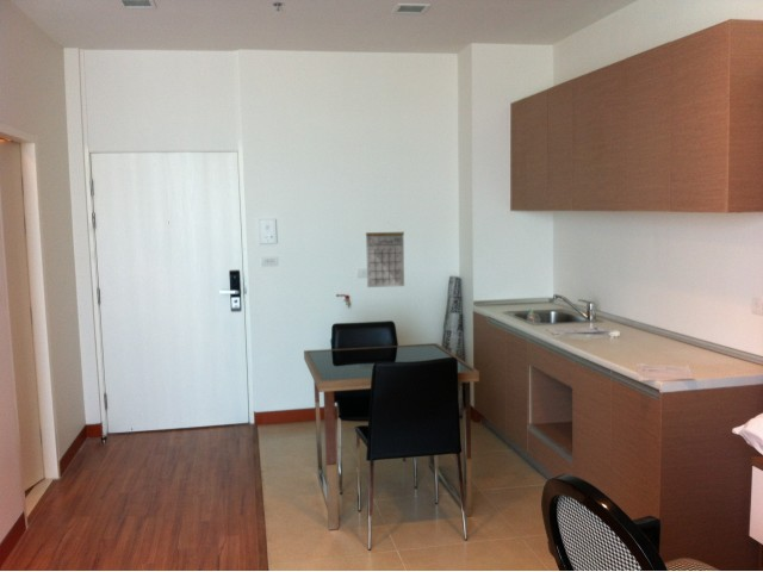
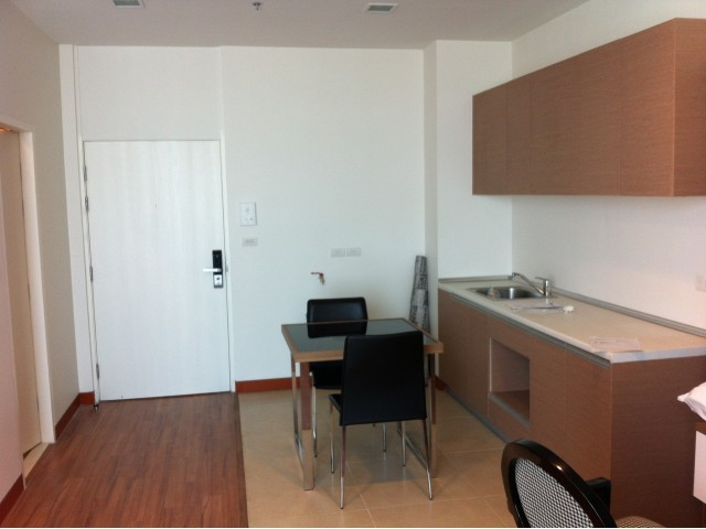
- calendar [365,222,405,288]
